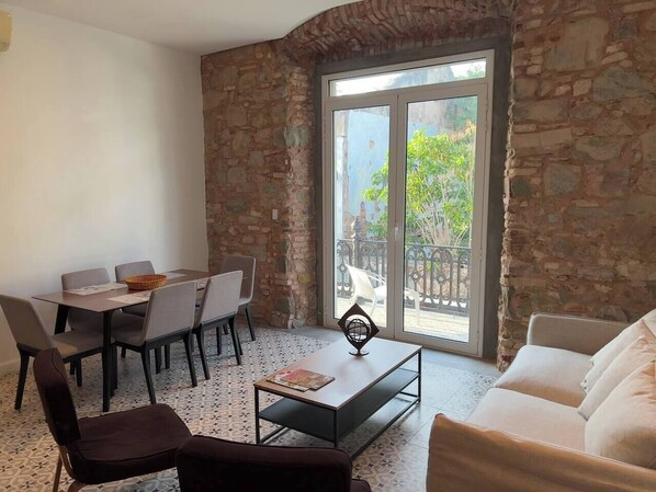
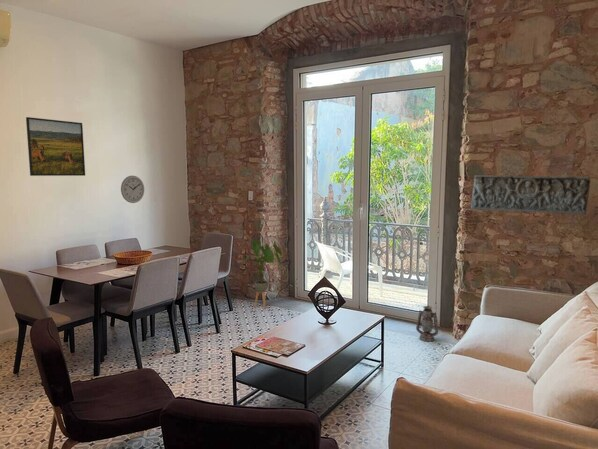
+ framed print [25,116,86,177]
+ lantern [415,305,439,343]
+ wall relief [470,174,592,215]
+ house plant [241,239,283,310]
+ wall clock [120,175,145,204]
